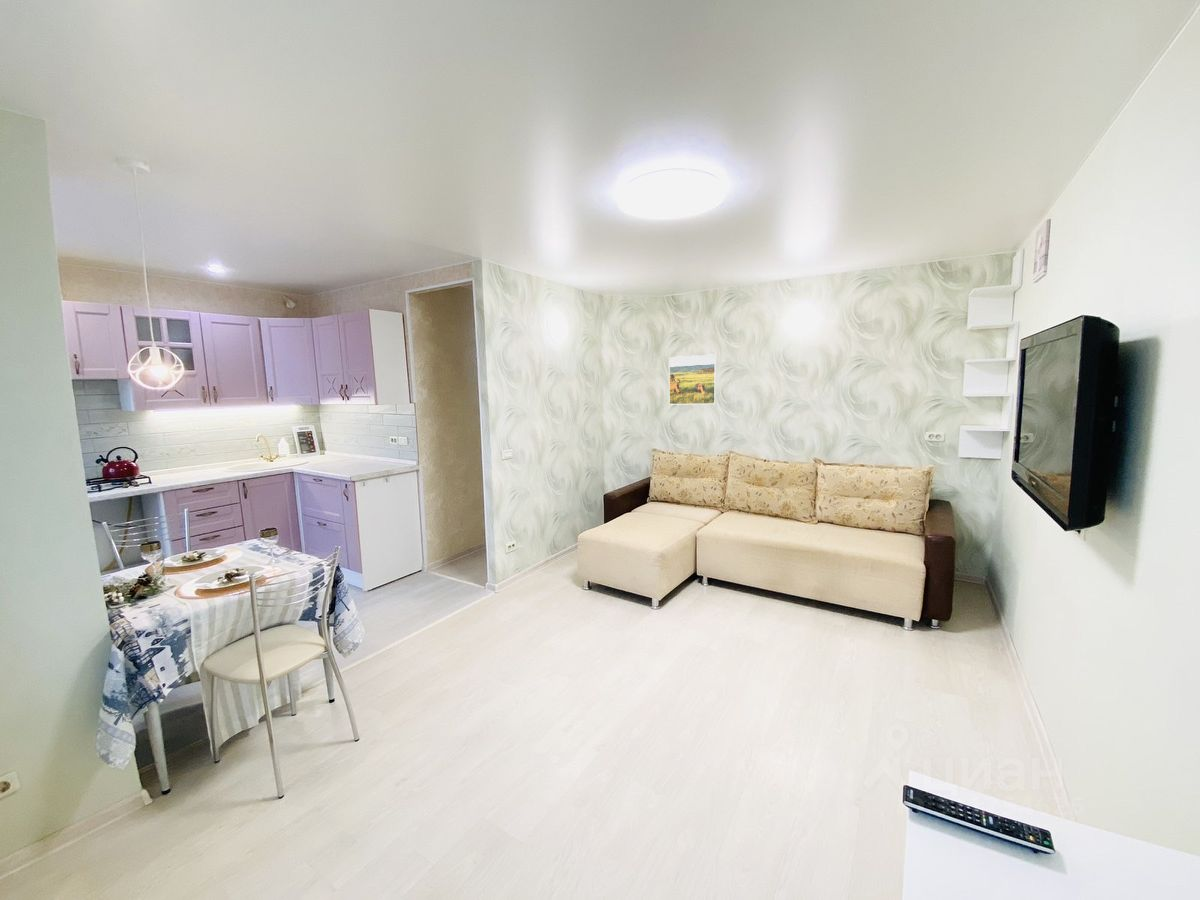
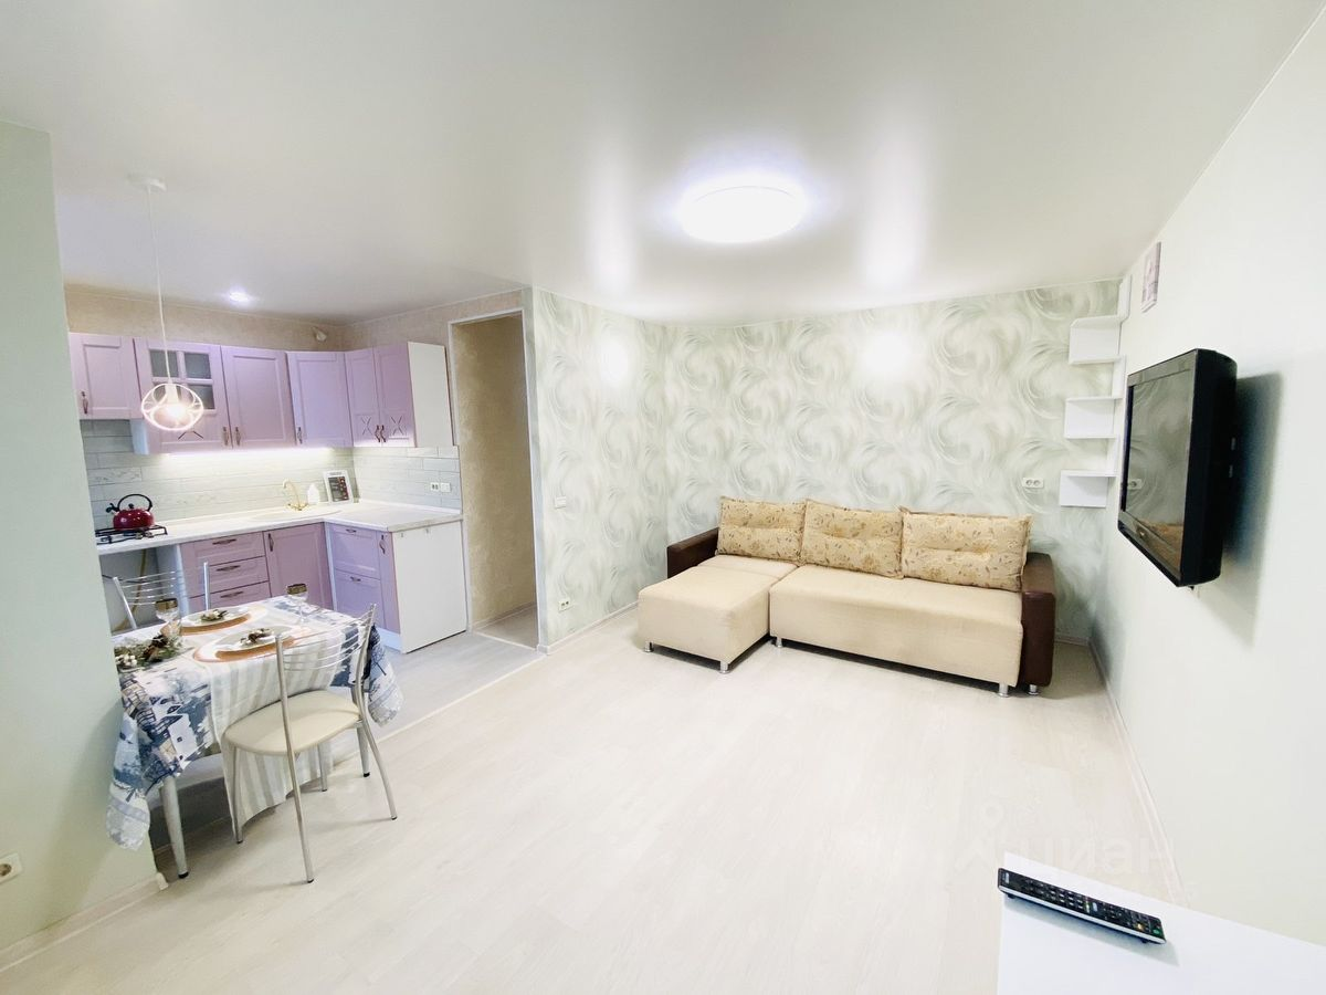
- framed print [668,353,717,405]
